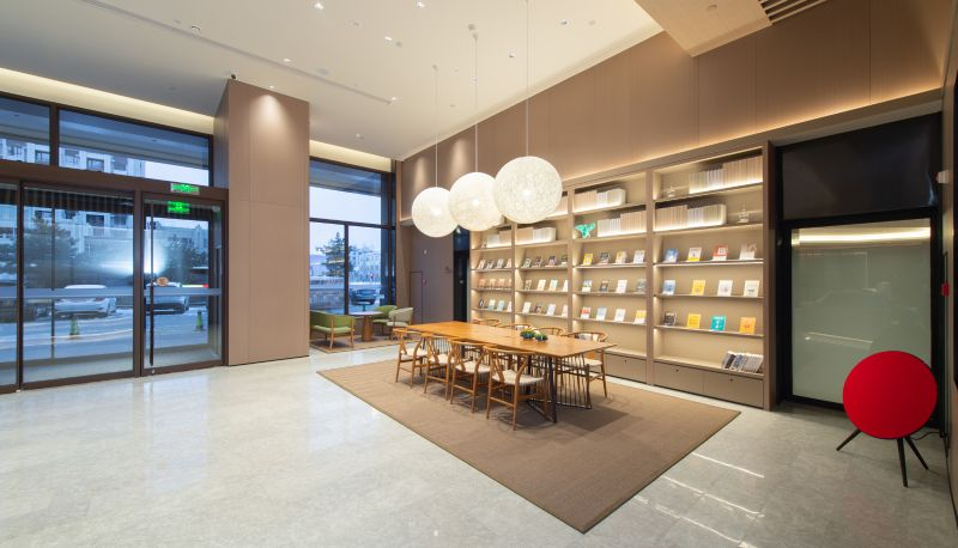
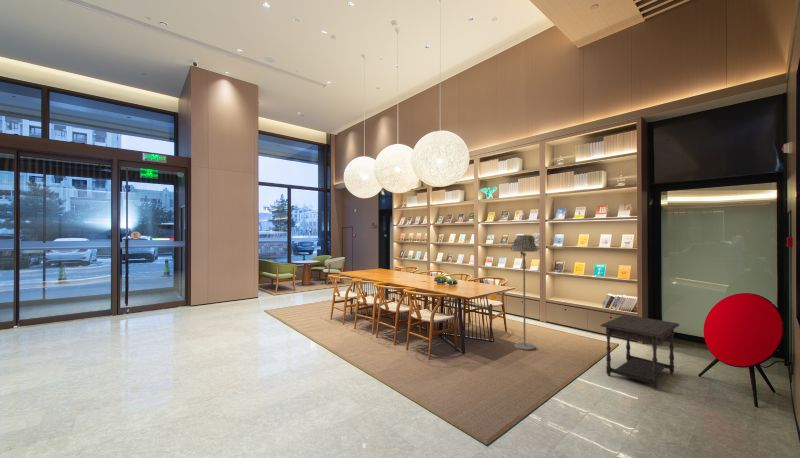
+ side table [599,314,680,391]
+ floor lamp [510,234,538,351]
